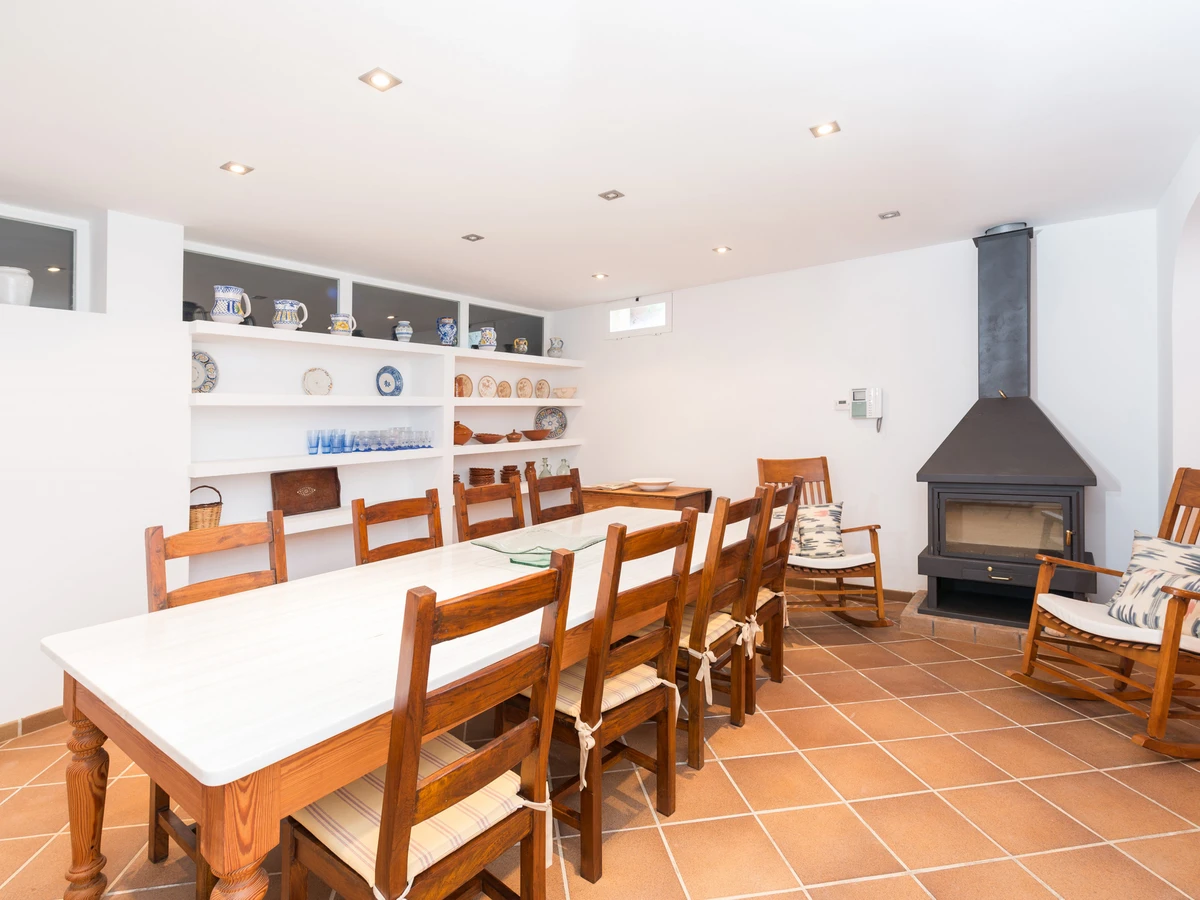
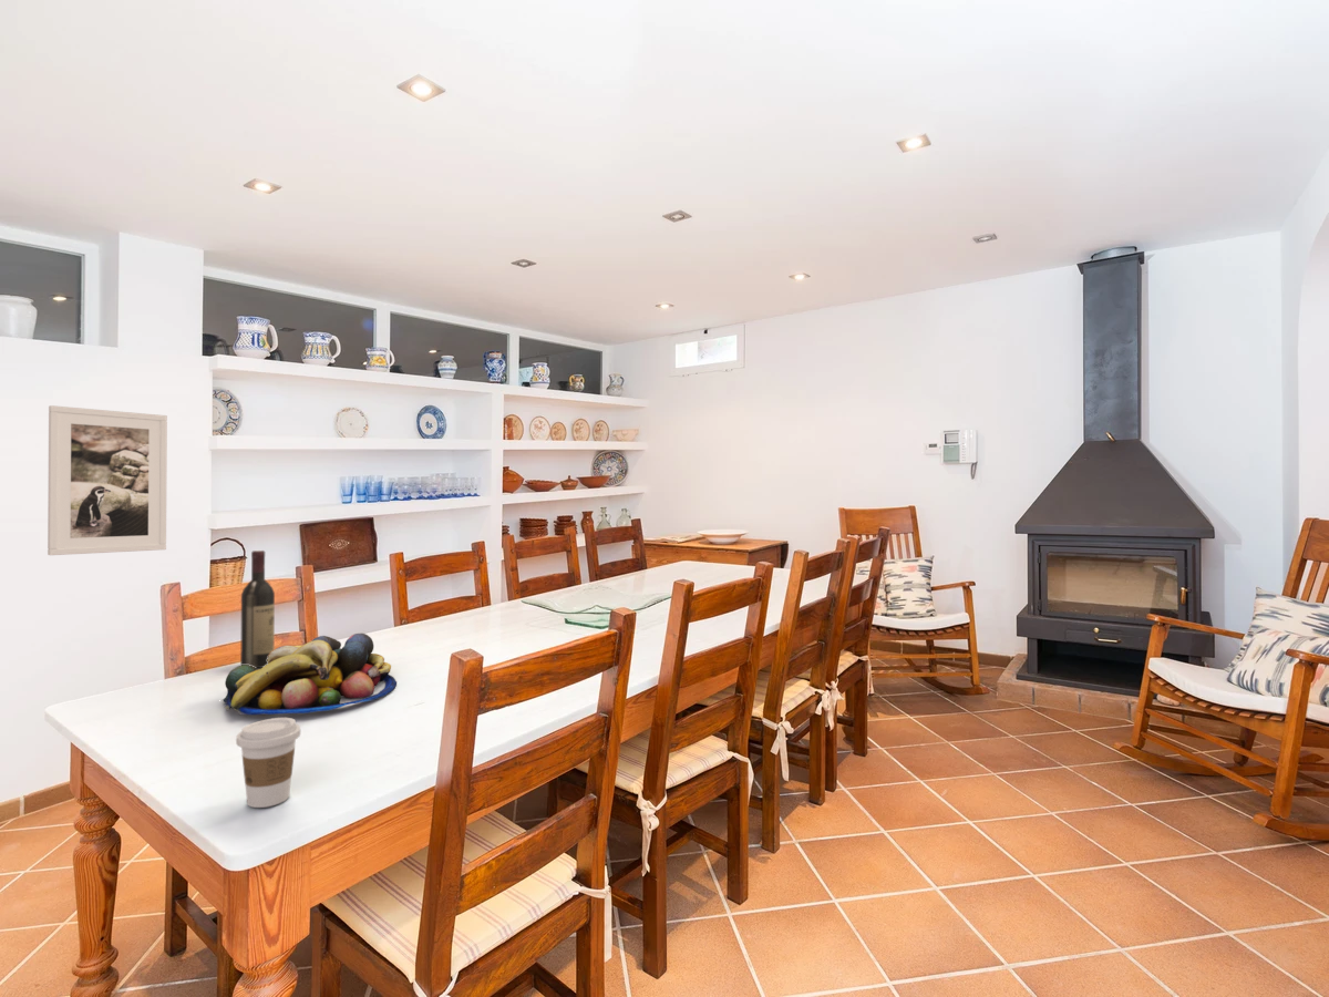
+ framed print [47,404,168,556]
+ fruit bowl [222,633,398,716]
+ wine bottle [239,549,276,669]
+ coffee cup [235,717,301,809]
